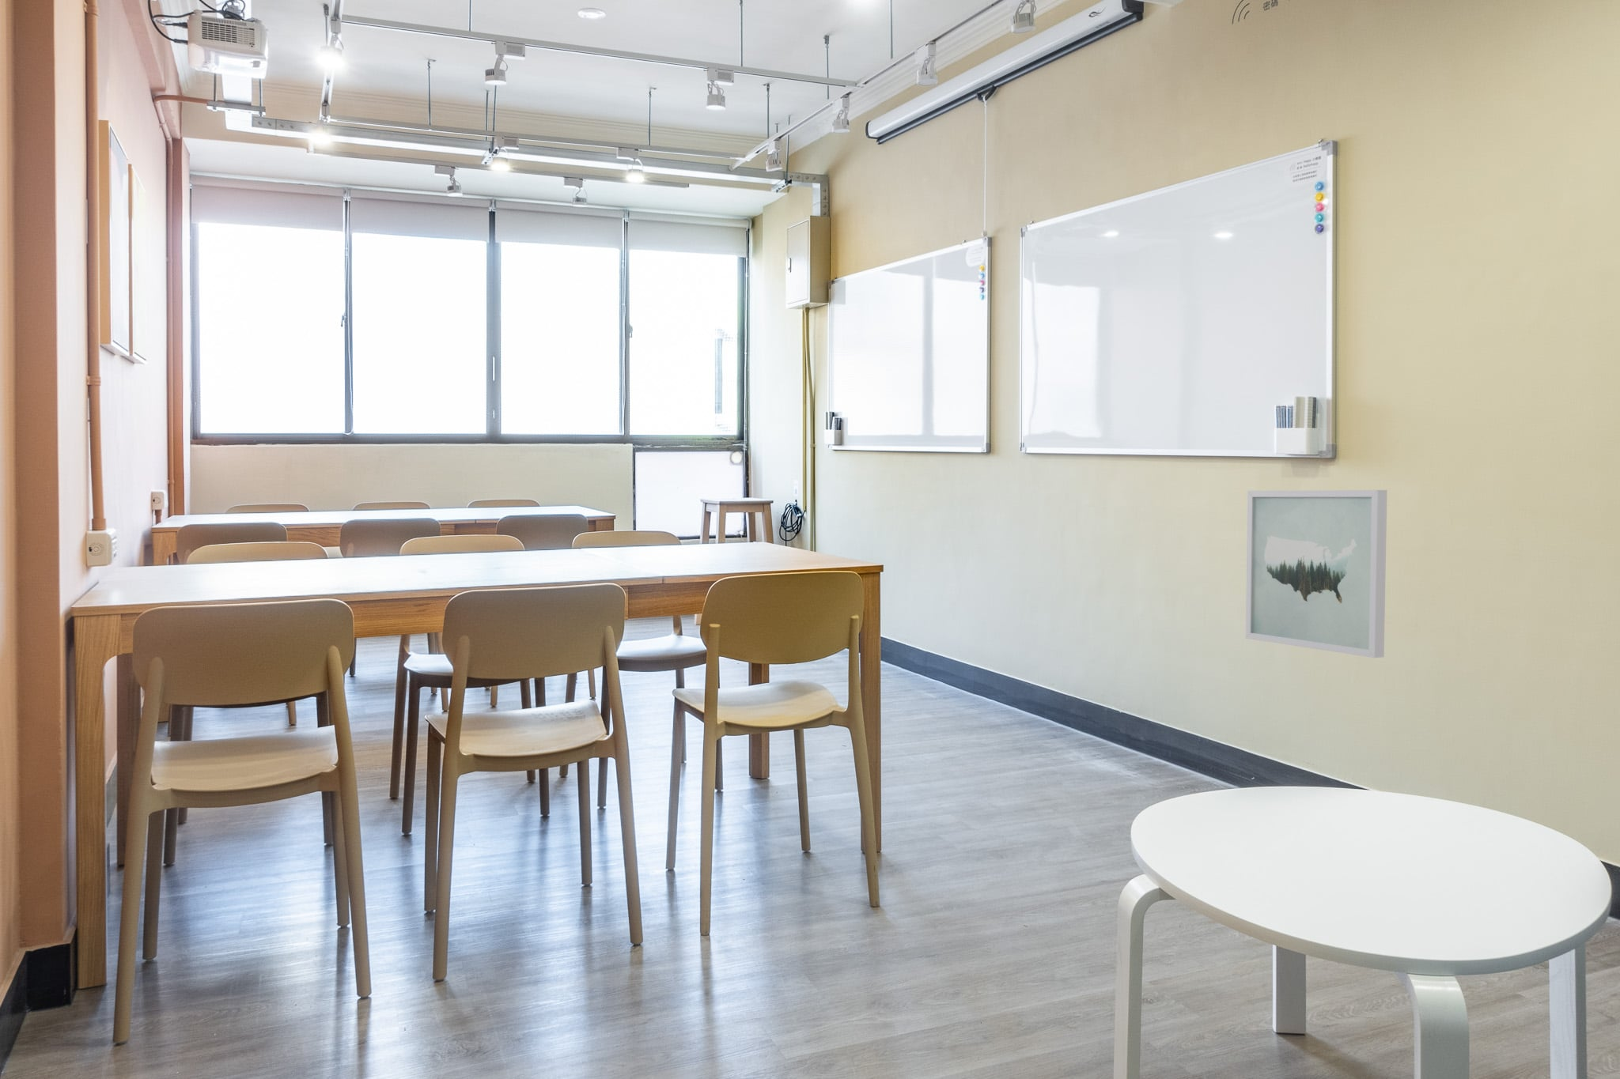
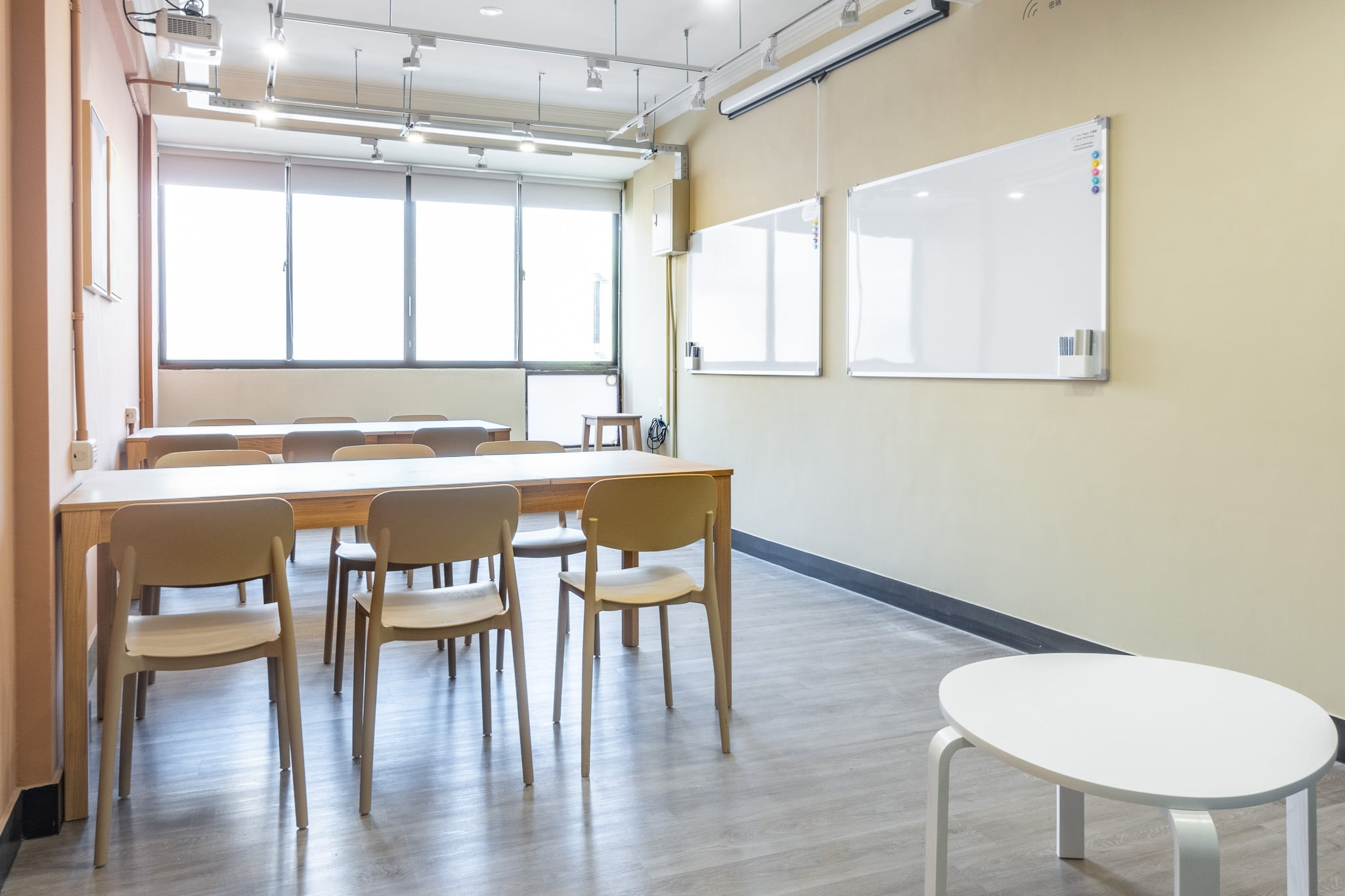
- wall art [1245,489,1389,659]
